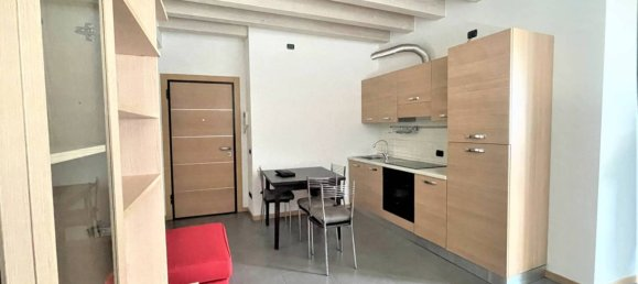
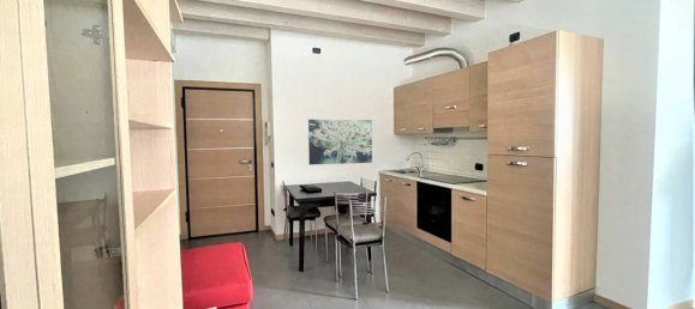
+ wall art [307,119,373,166]
